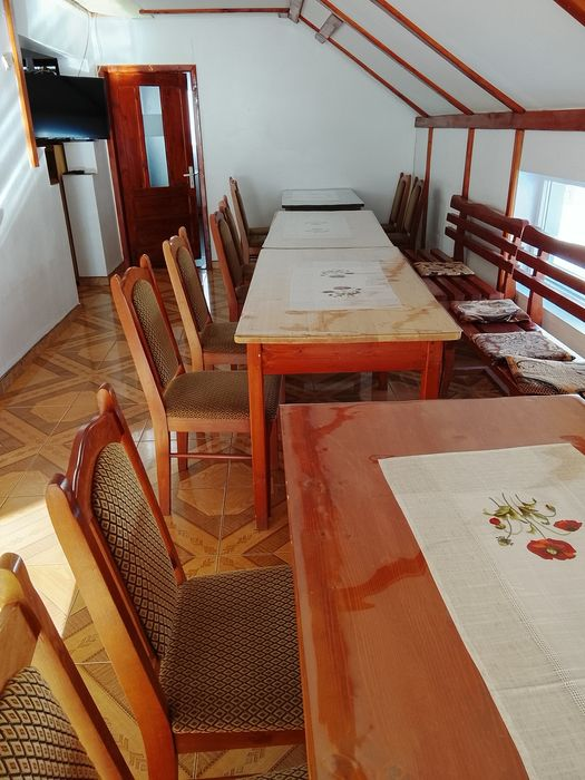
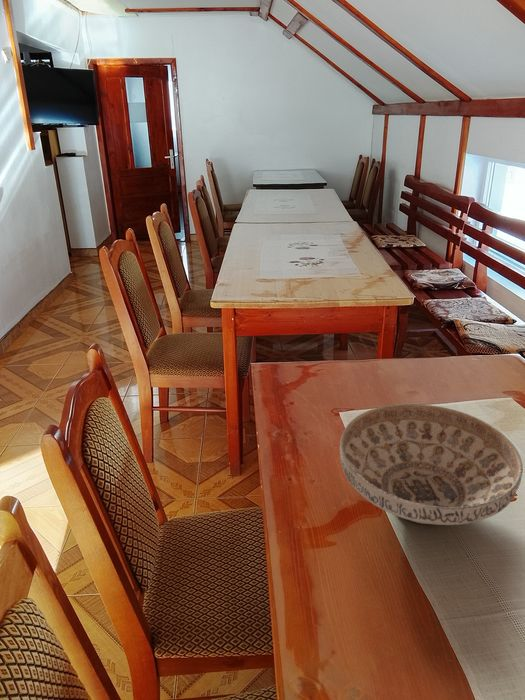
+ decorative bowl [339,403,524,526]
